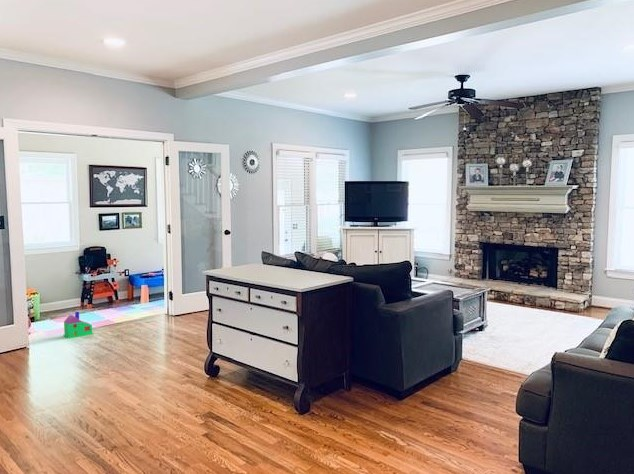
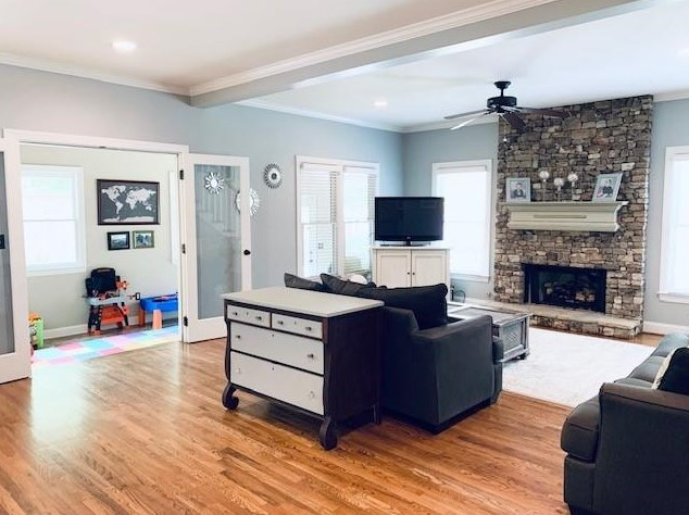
- toy house [62,311,94,339]
